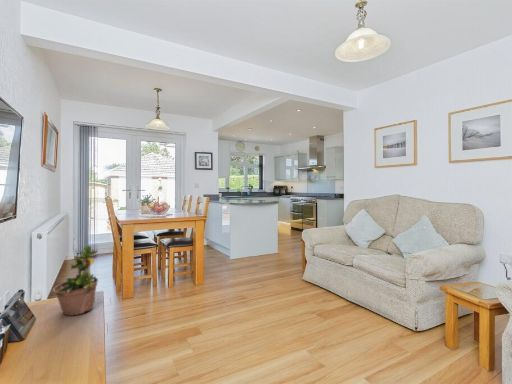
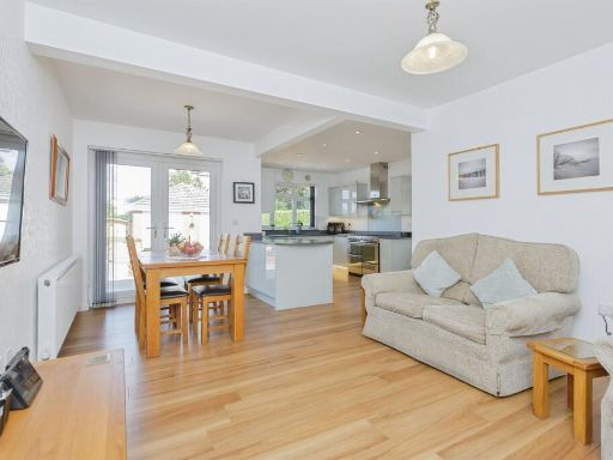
- potted plant [52,245,99,317]
